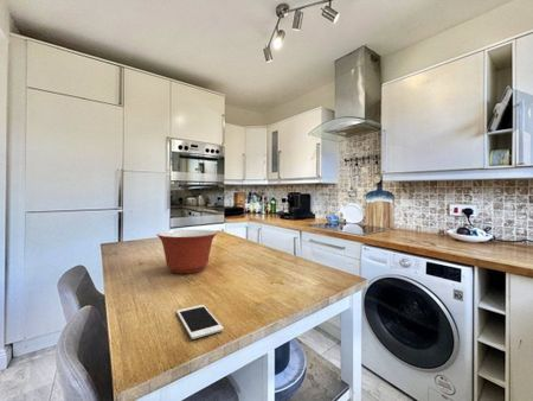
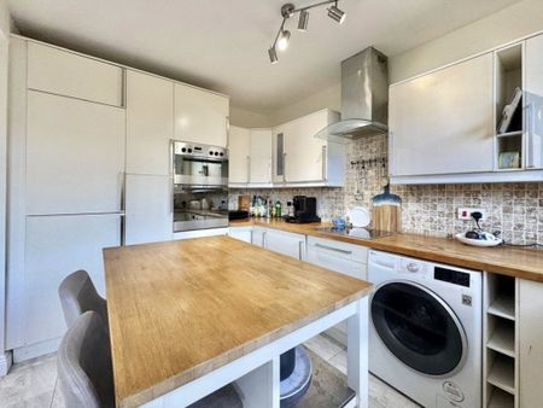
- mixing bowl [156,229,218,274]
- cell phone [175,304,224,340]
